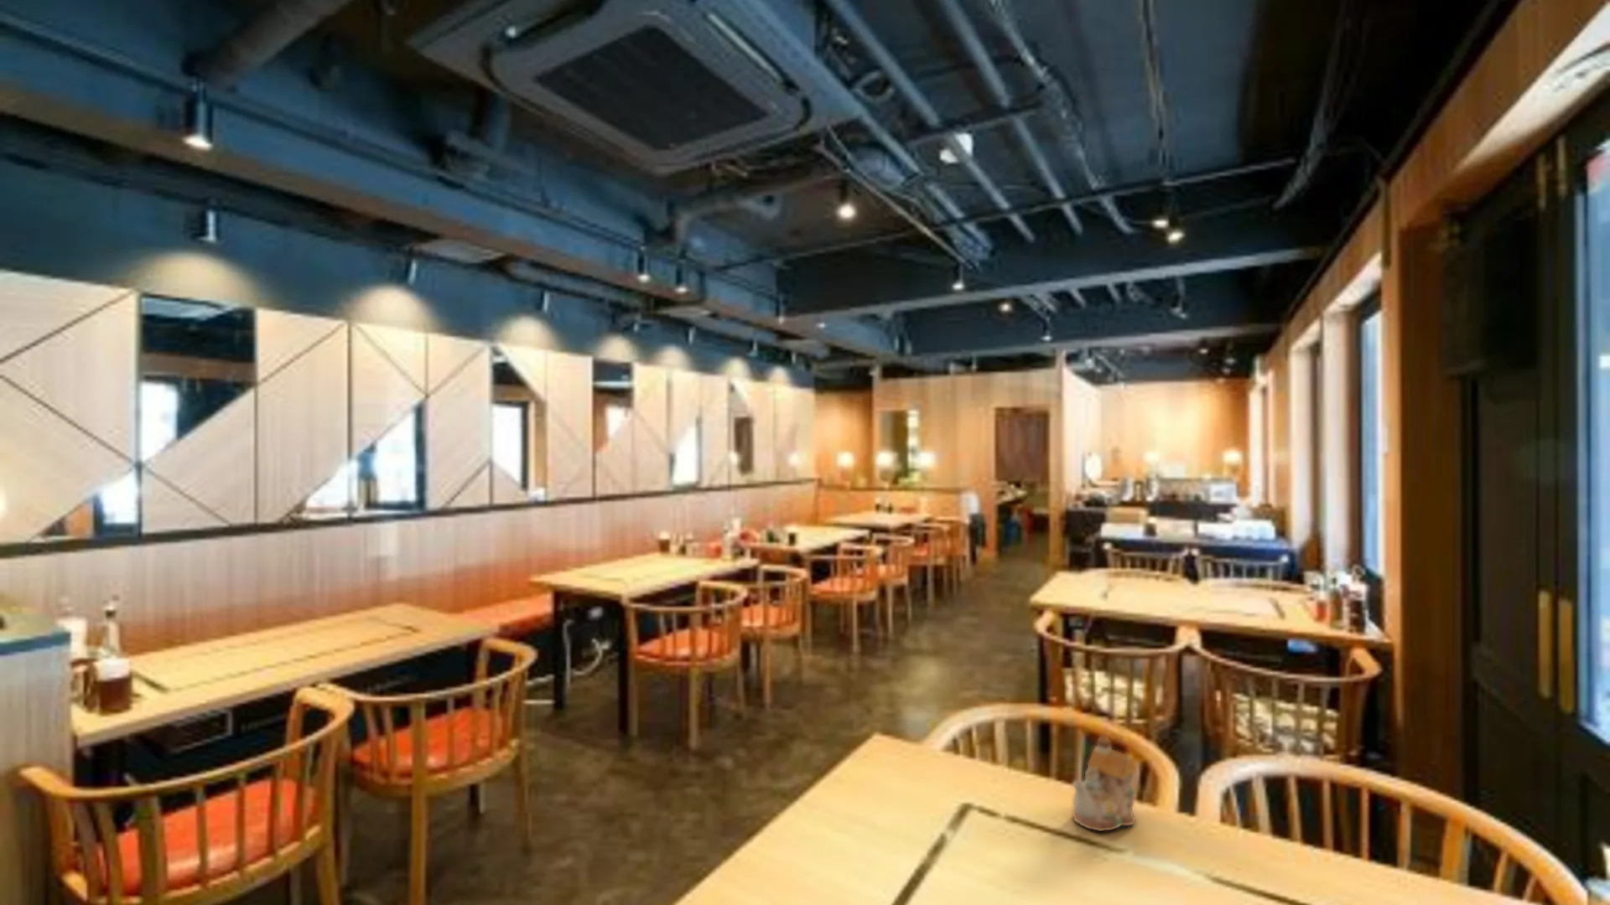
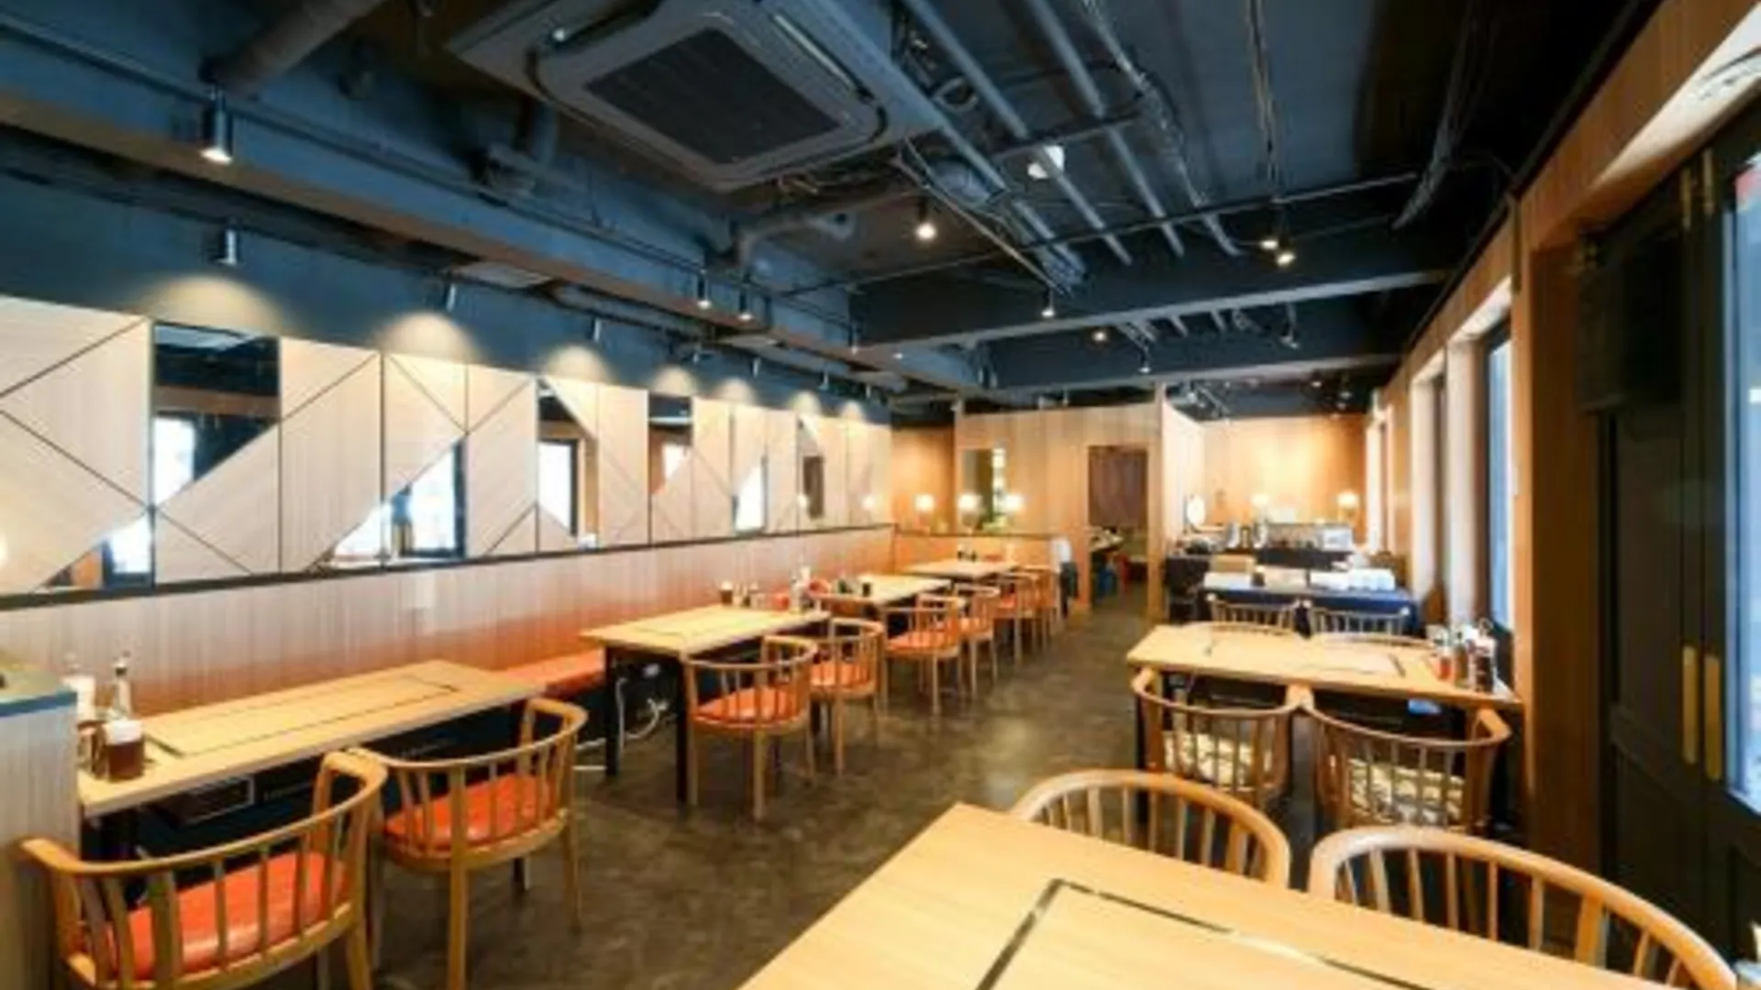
- teapot [1071,734,1137,832]
